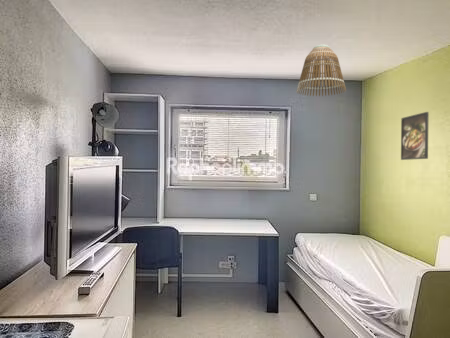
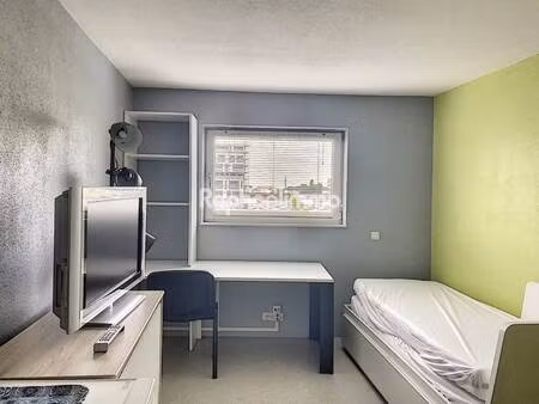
- lamp shade [295,44,347,97]
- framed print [400,111,430,161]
